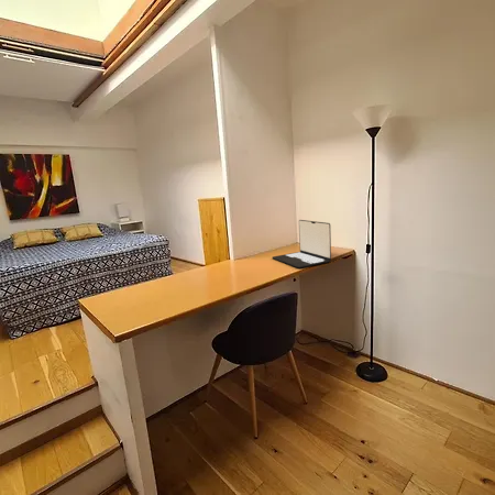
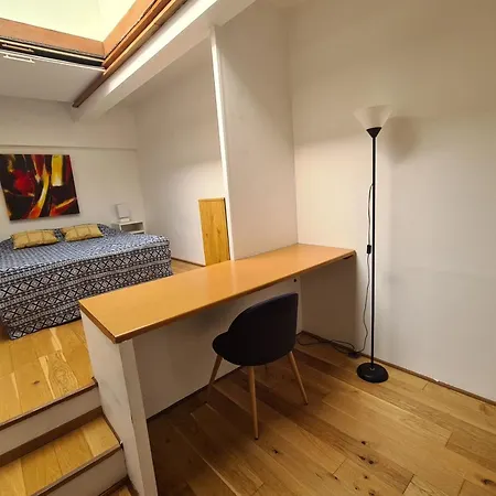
- laptop [272,219,332,268]
